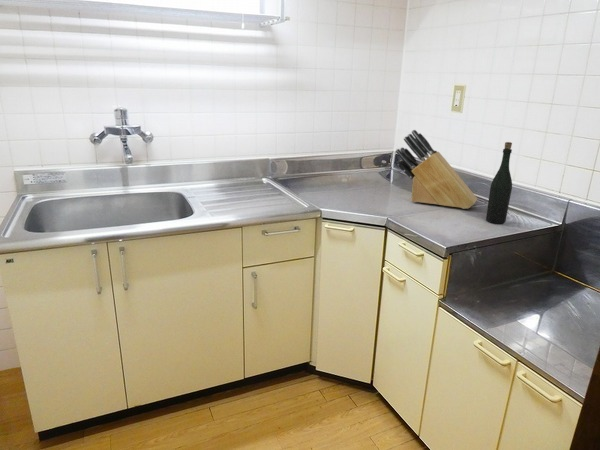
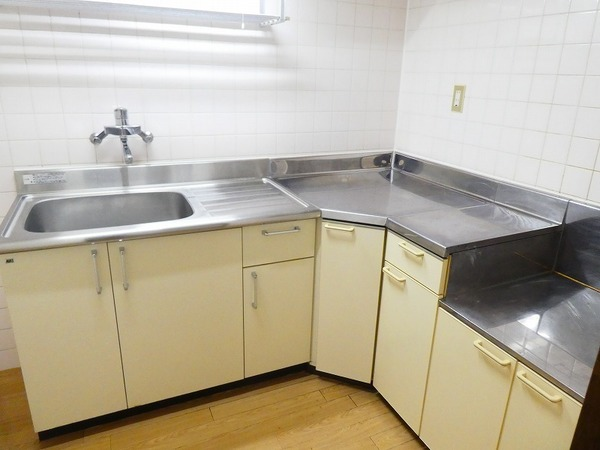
- knife block [395,129,478,210]
- bottle [485,141,513,225]
